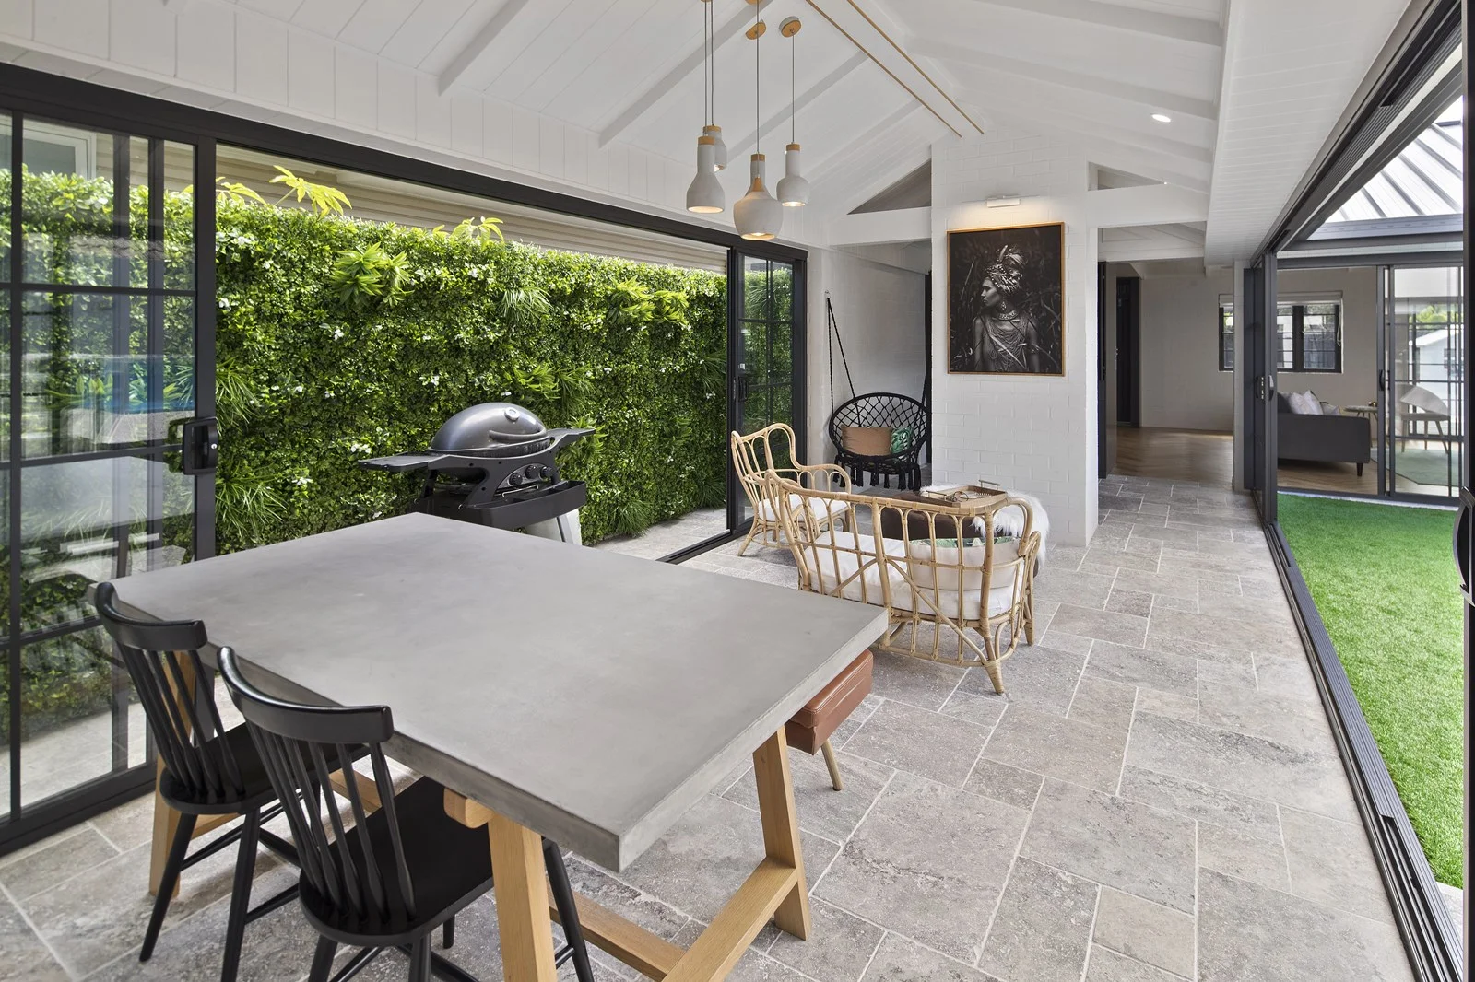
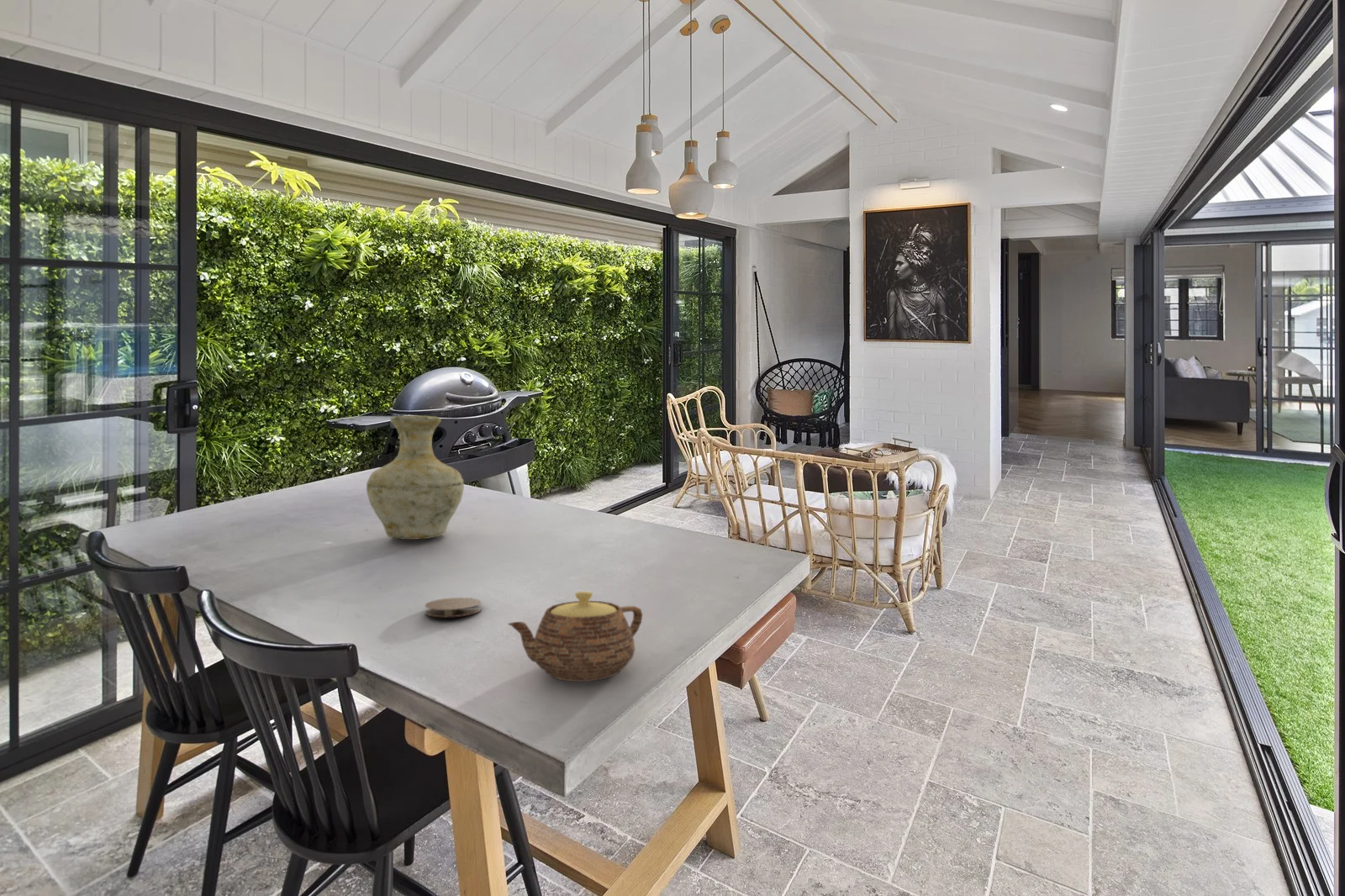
+ vase [366,414,465,540]
+ teapot [507,591,643,683]
+ coaster [425,597,483,618]
